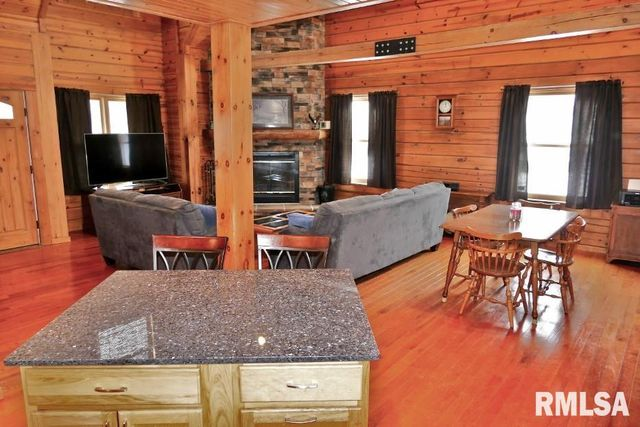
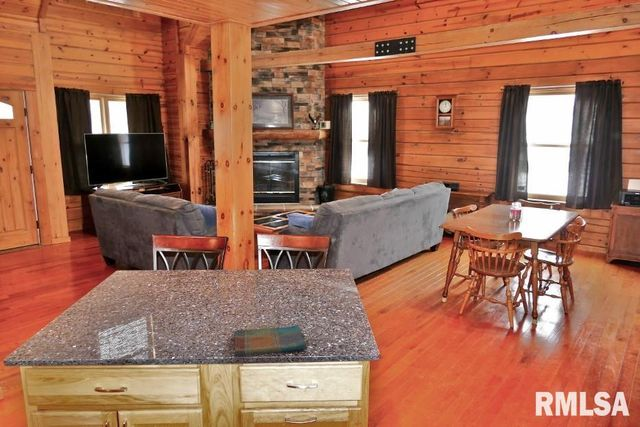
+ dish towel [233,323,308,357]
